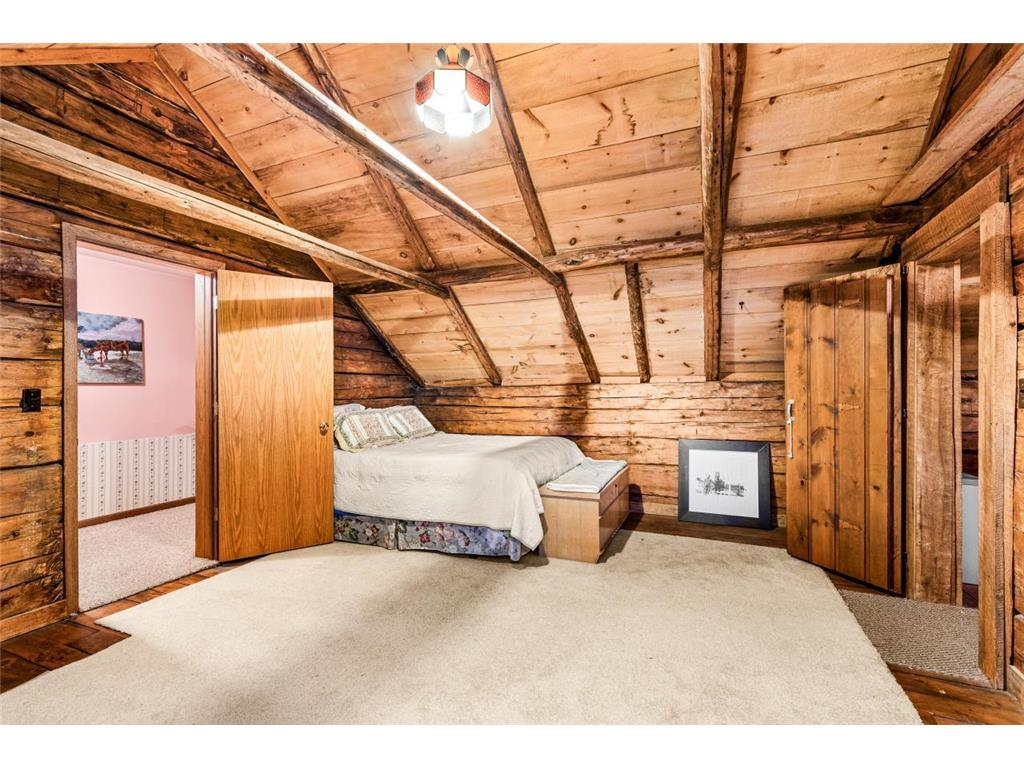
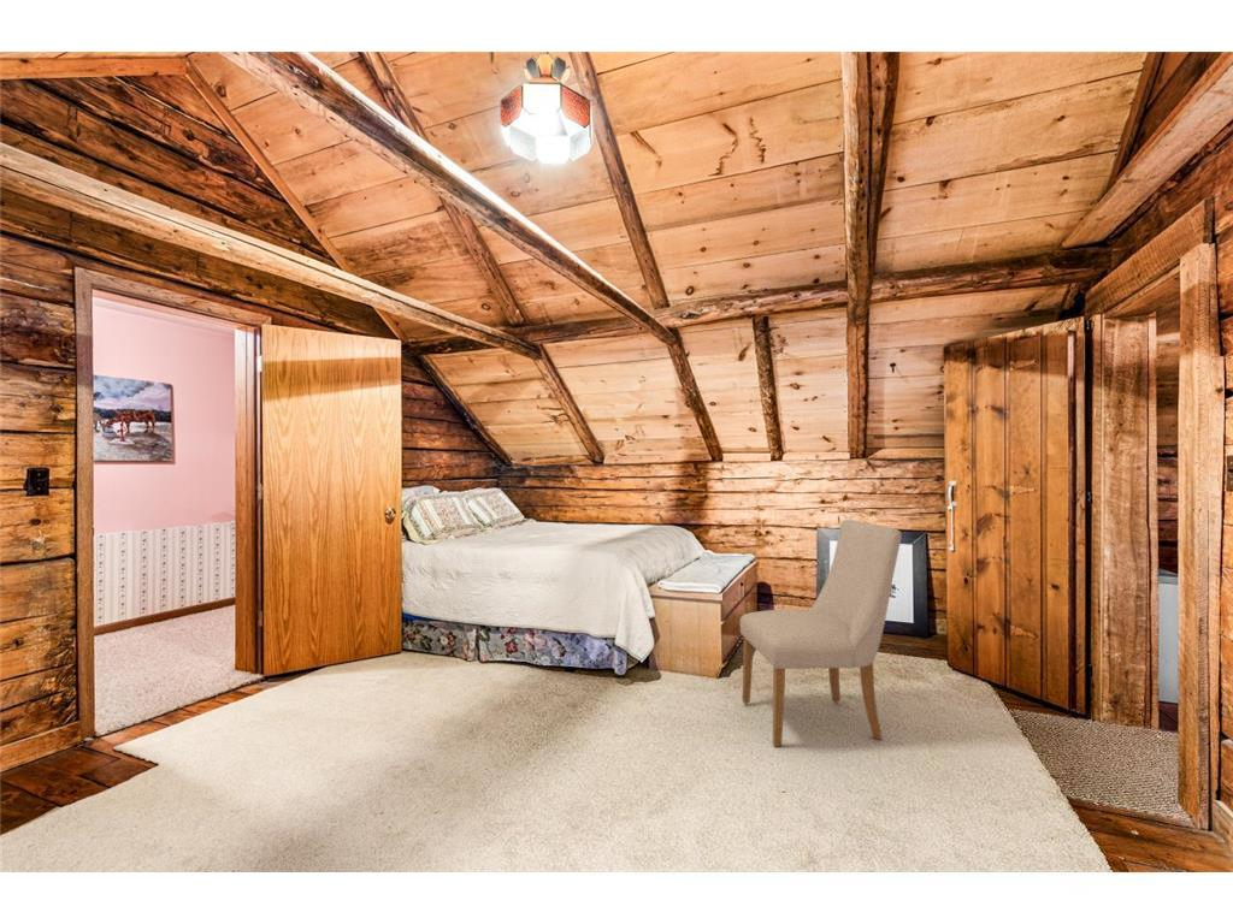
+ chair [739,519,903,748]
